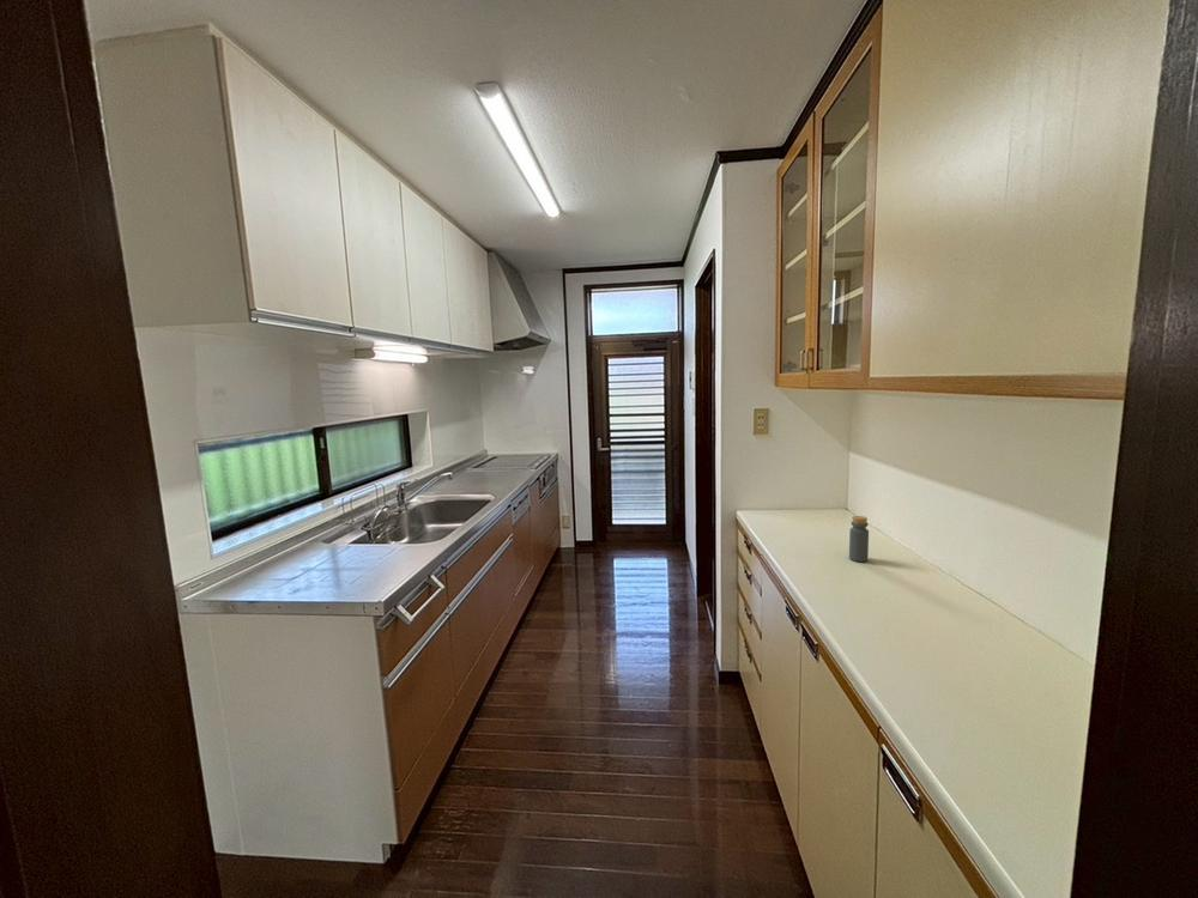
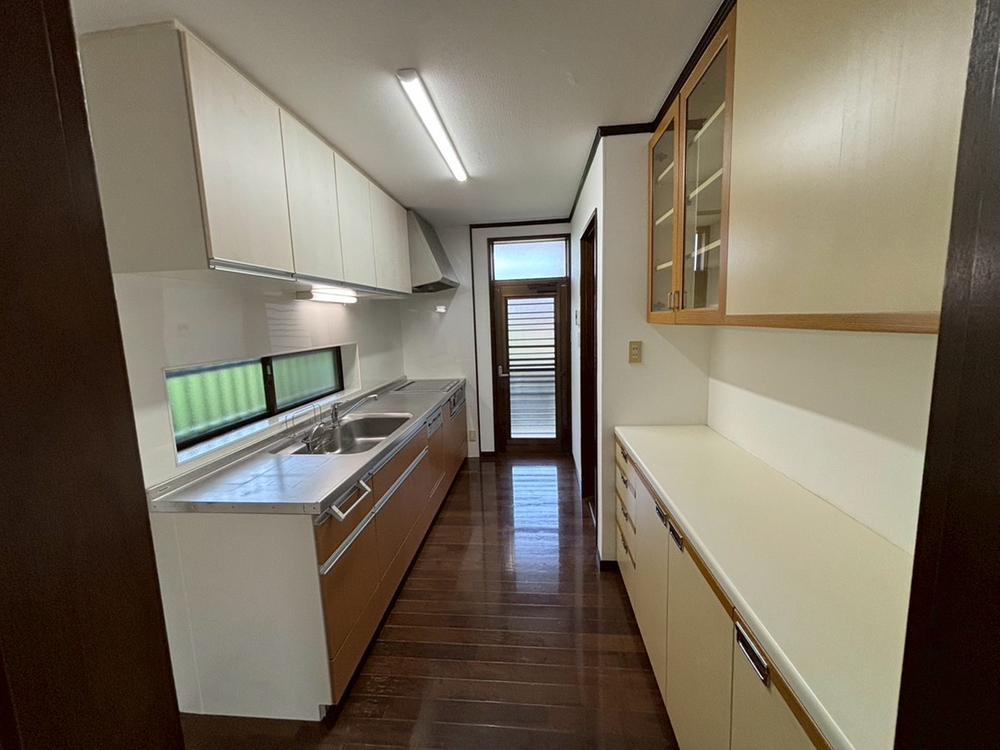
- bottle [848,515,870,563]
